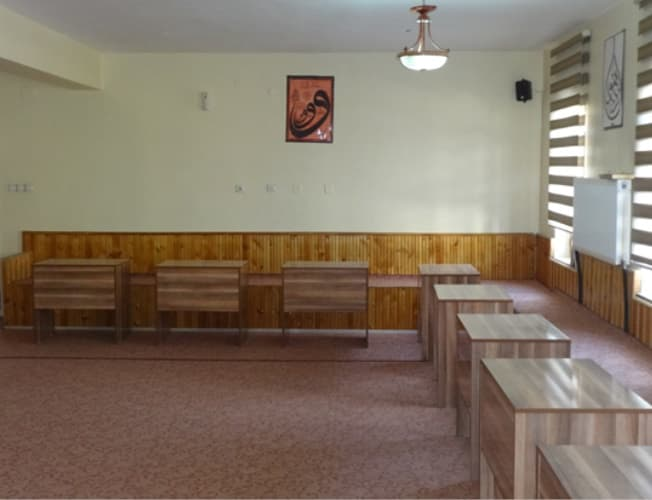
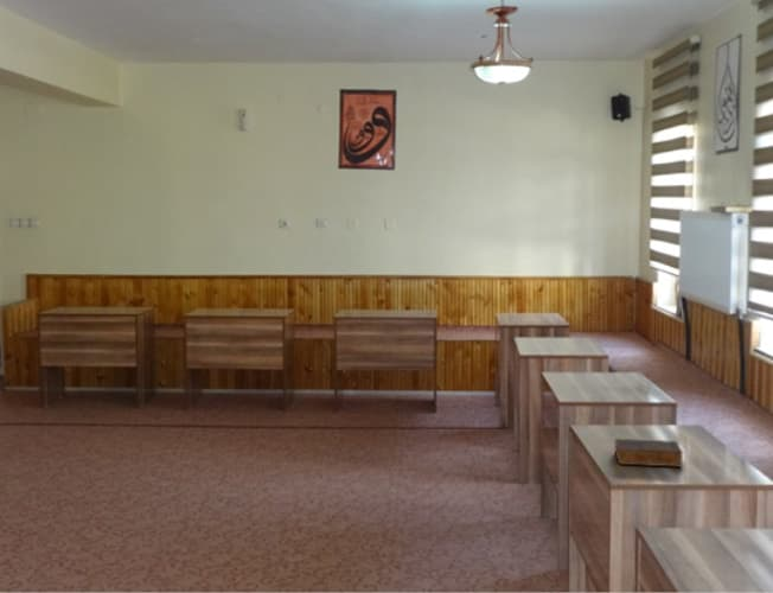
+ book [614,438,684,468]
